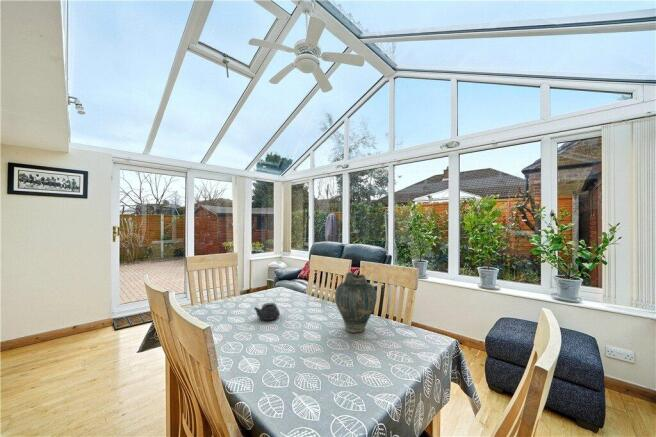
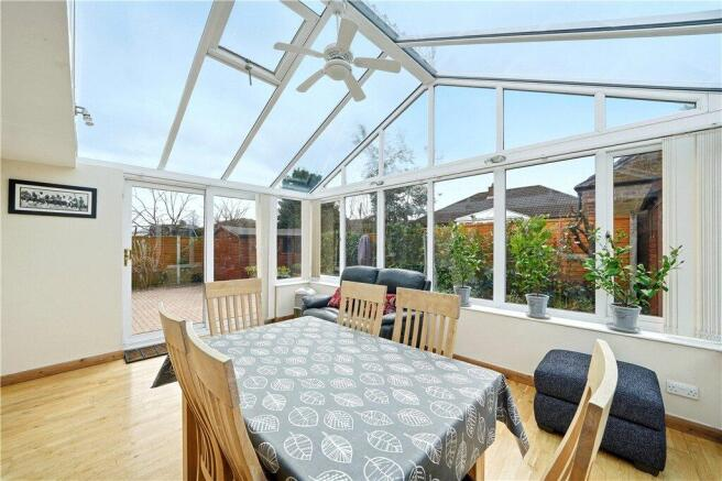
- vase [334,271,378,334]
- teapot [253,302,281,321]
